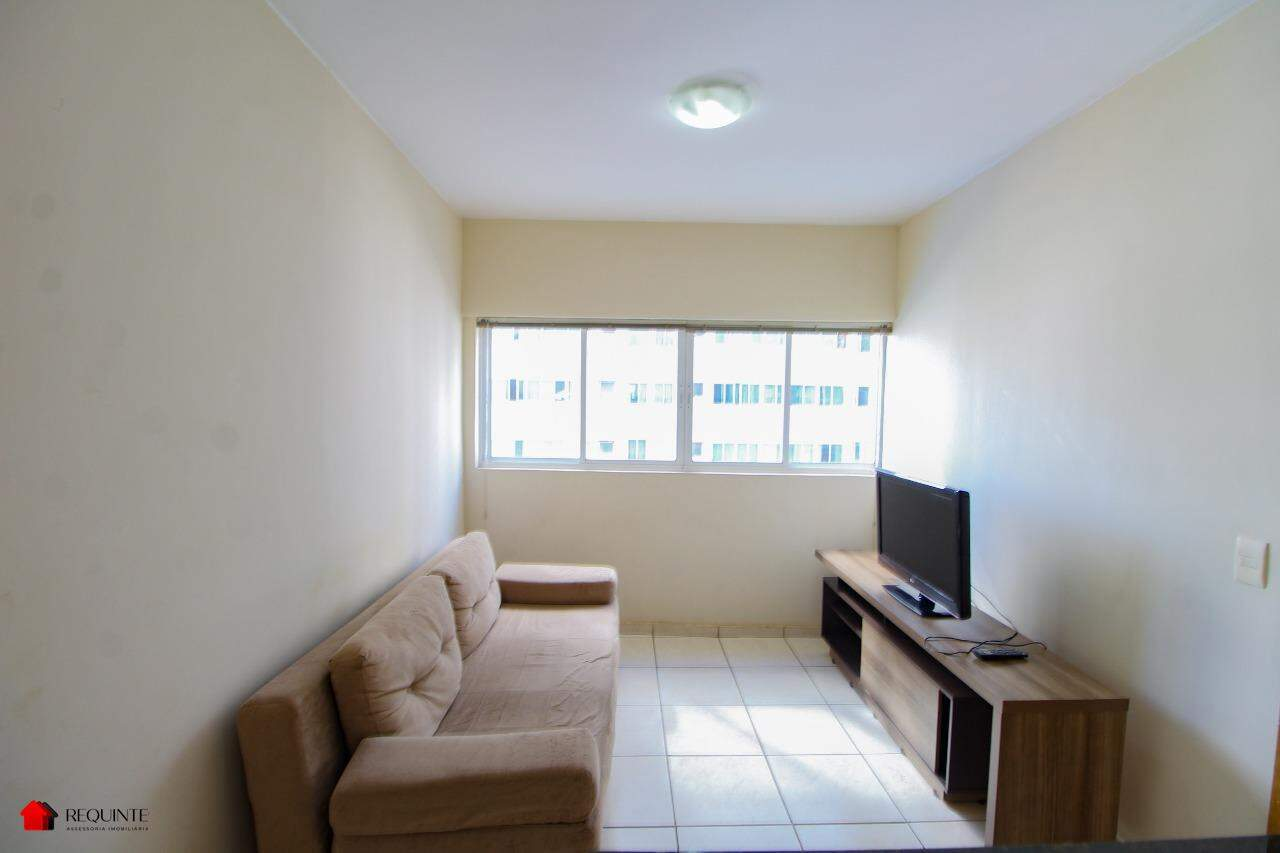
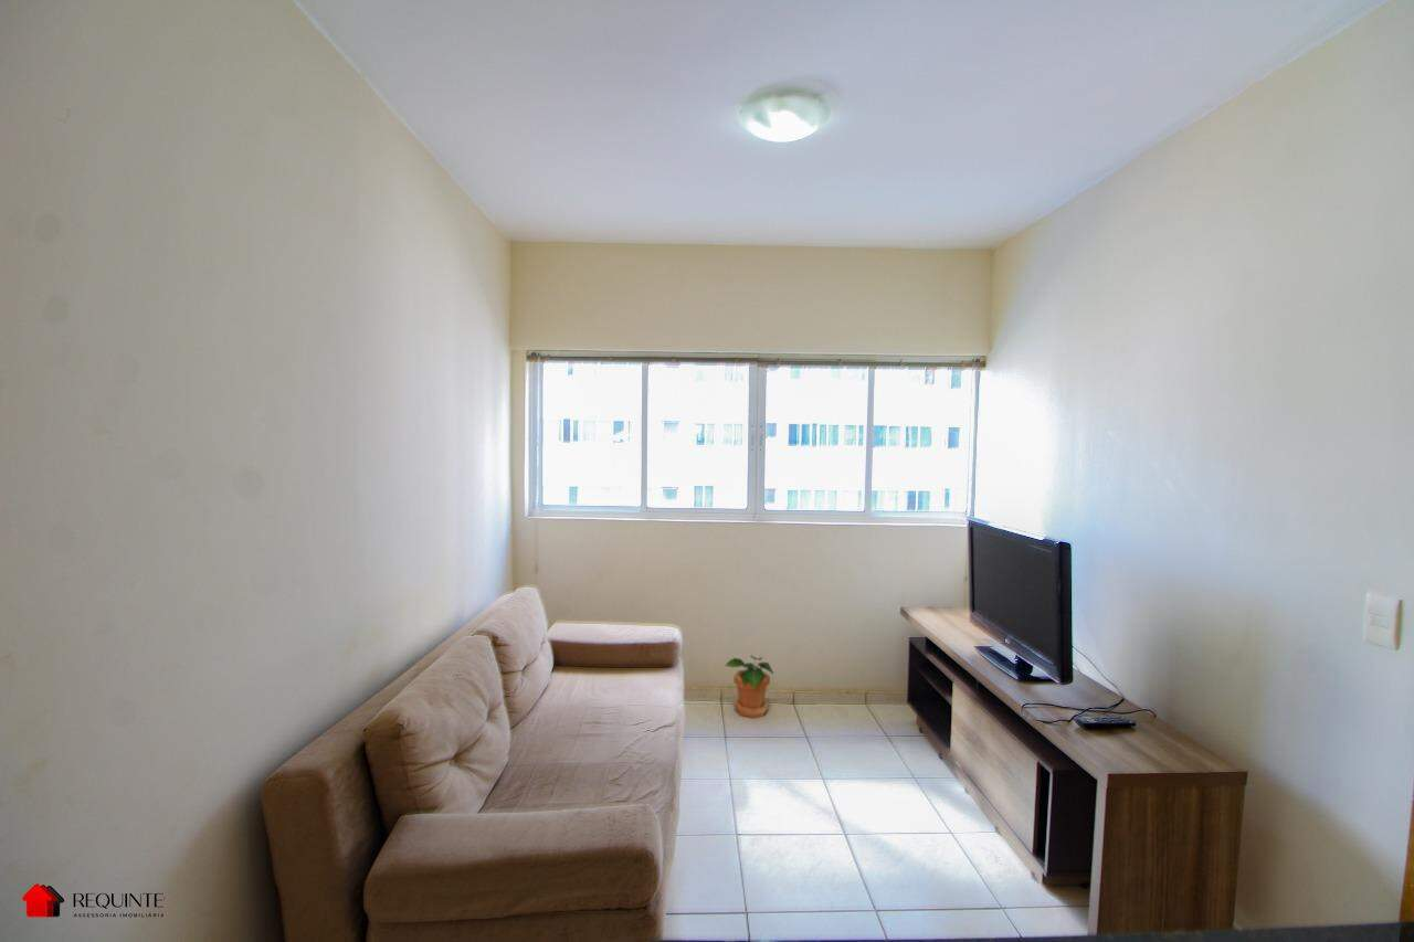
+ potted plant [724,655,774,719]
